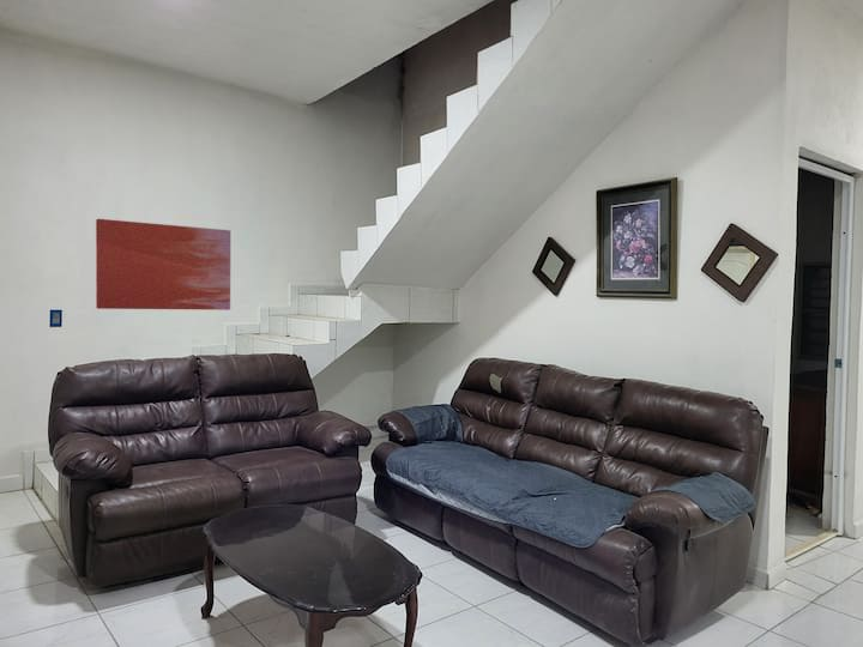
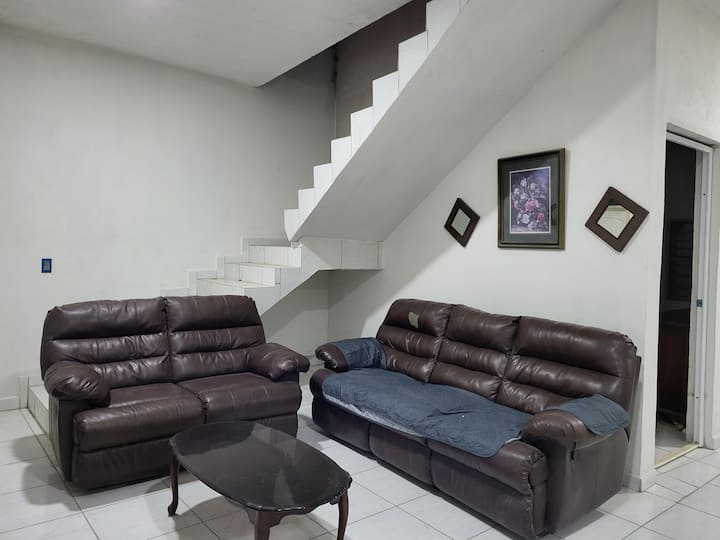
- wall art [95,218,231,312]
